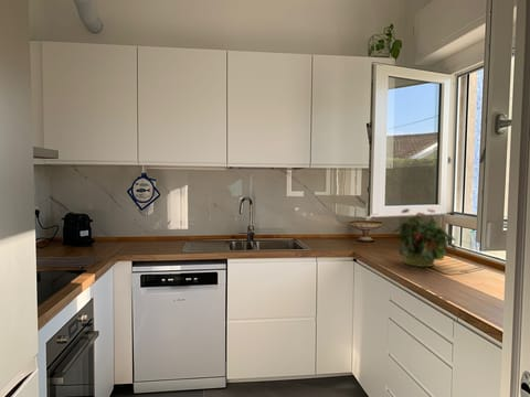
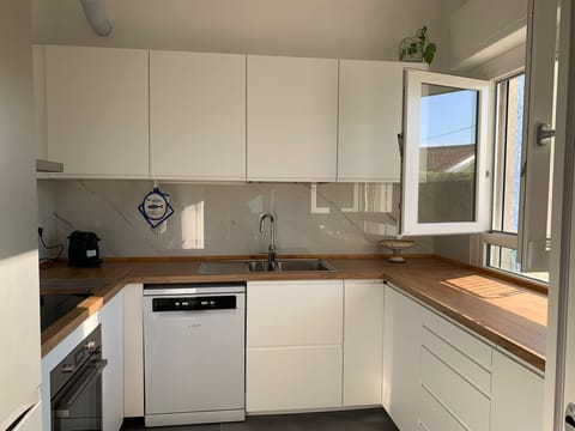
- potted plant [391,207,457,268]
